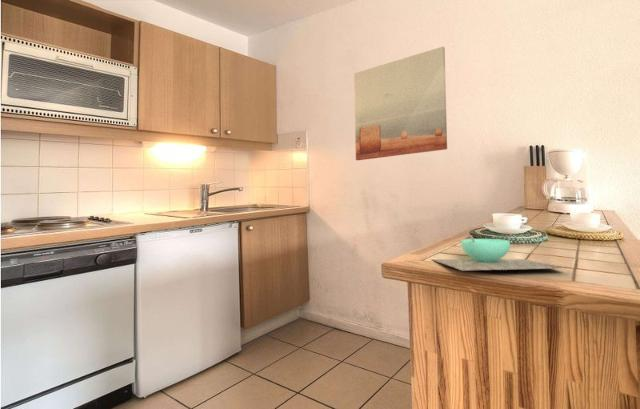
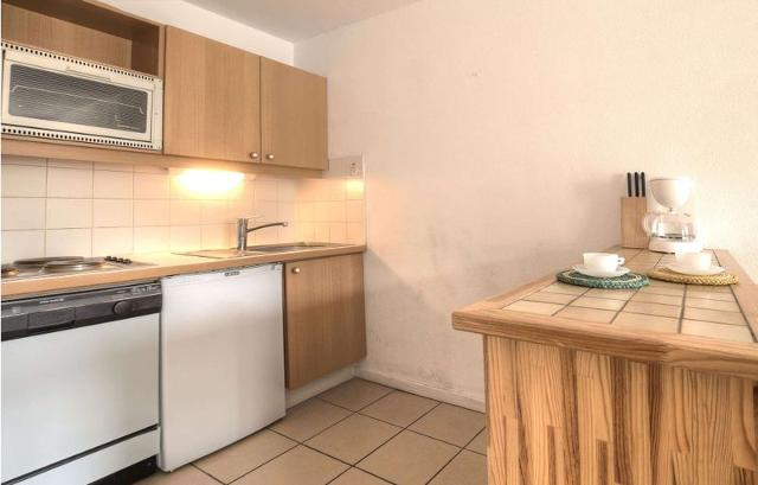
- wall art [353,46,448,161]
- soup bowl [430,234,566,271]
